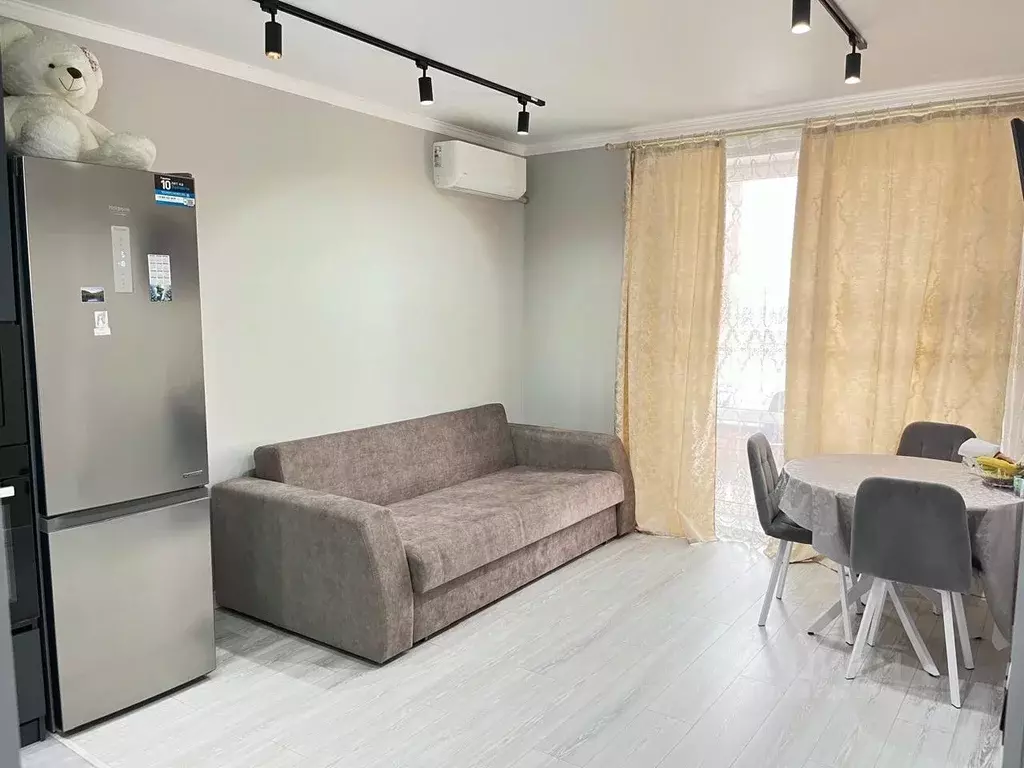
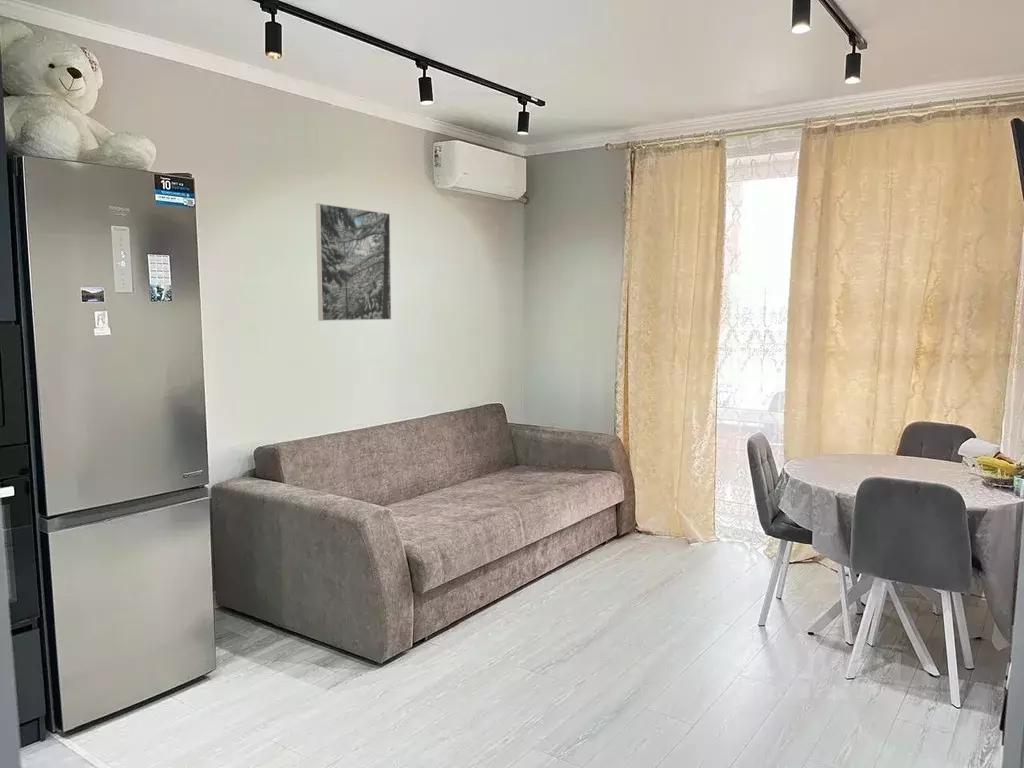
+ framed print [315,202,392,322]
